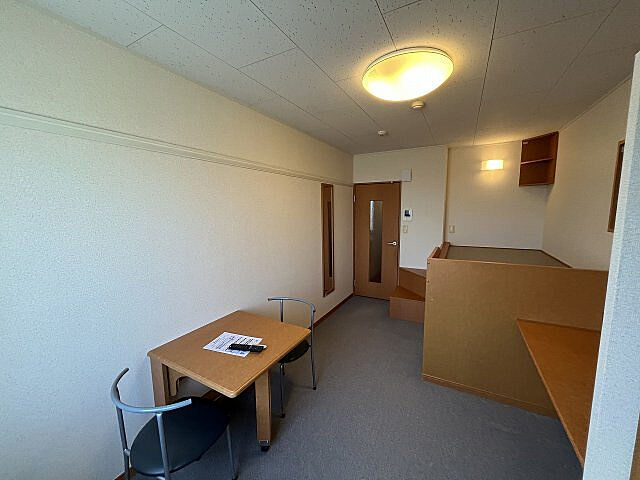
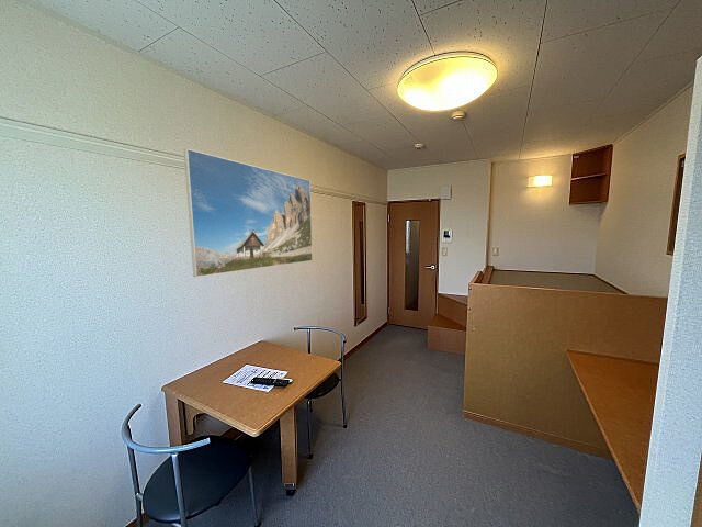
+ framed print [183,147,314,278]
